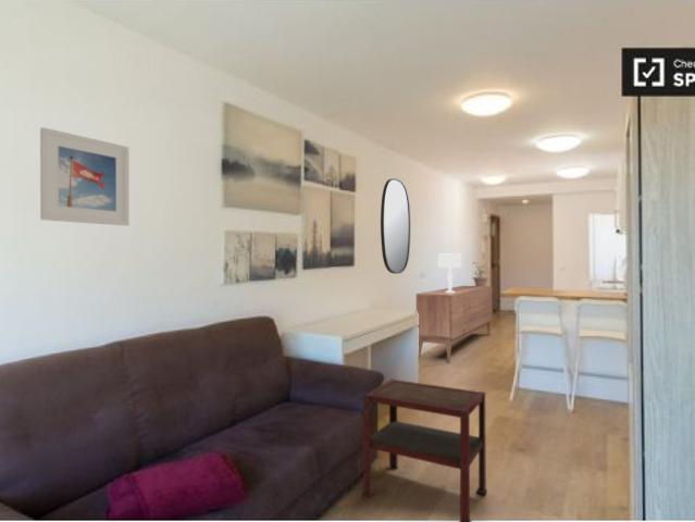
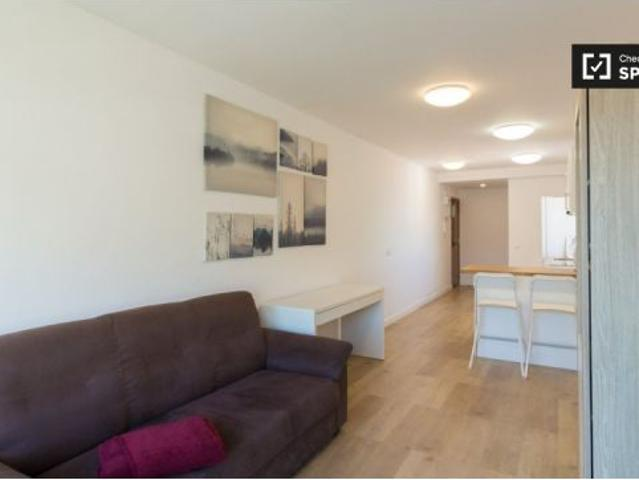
- side table [361,378,488,522]
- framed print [39,126,131,227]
- sideboard [415,285,493,362]
- home mirror [380,177,411,275]
- potted plant [471,261,491,287]
- table lamp [438,252,462,293]
